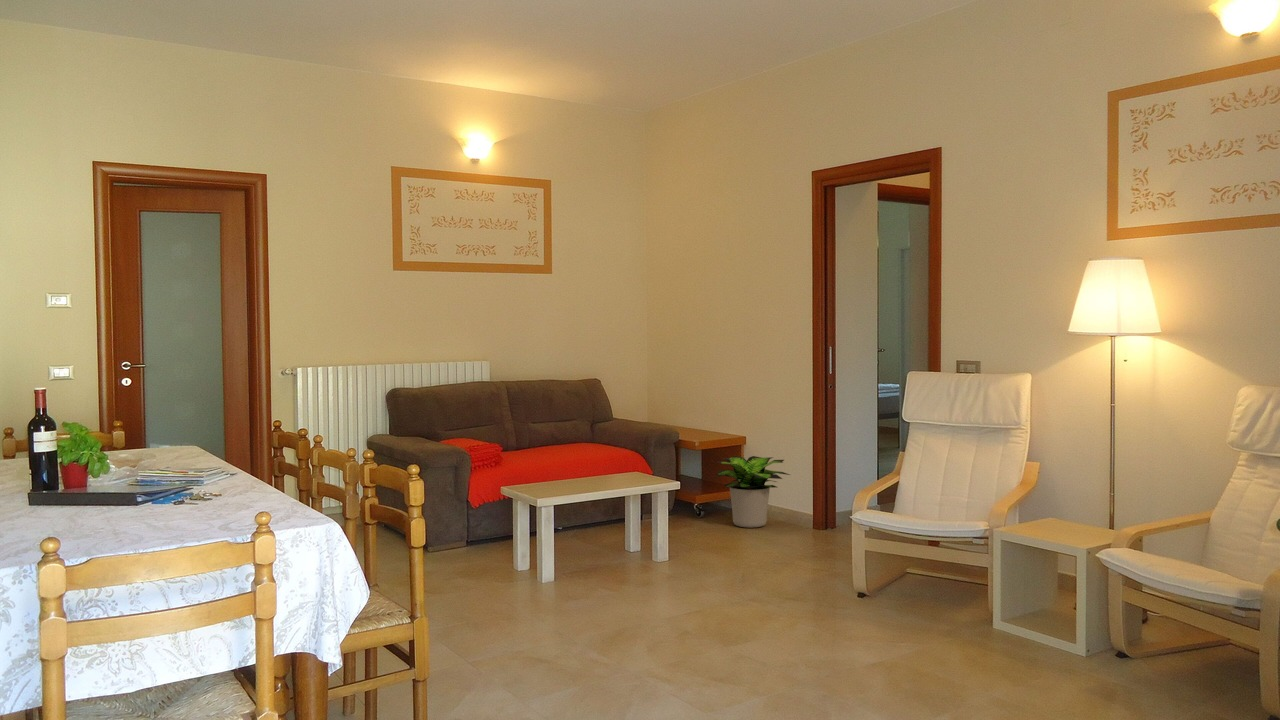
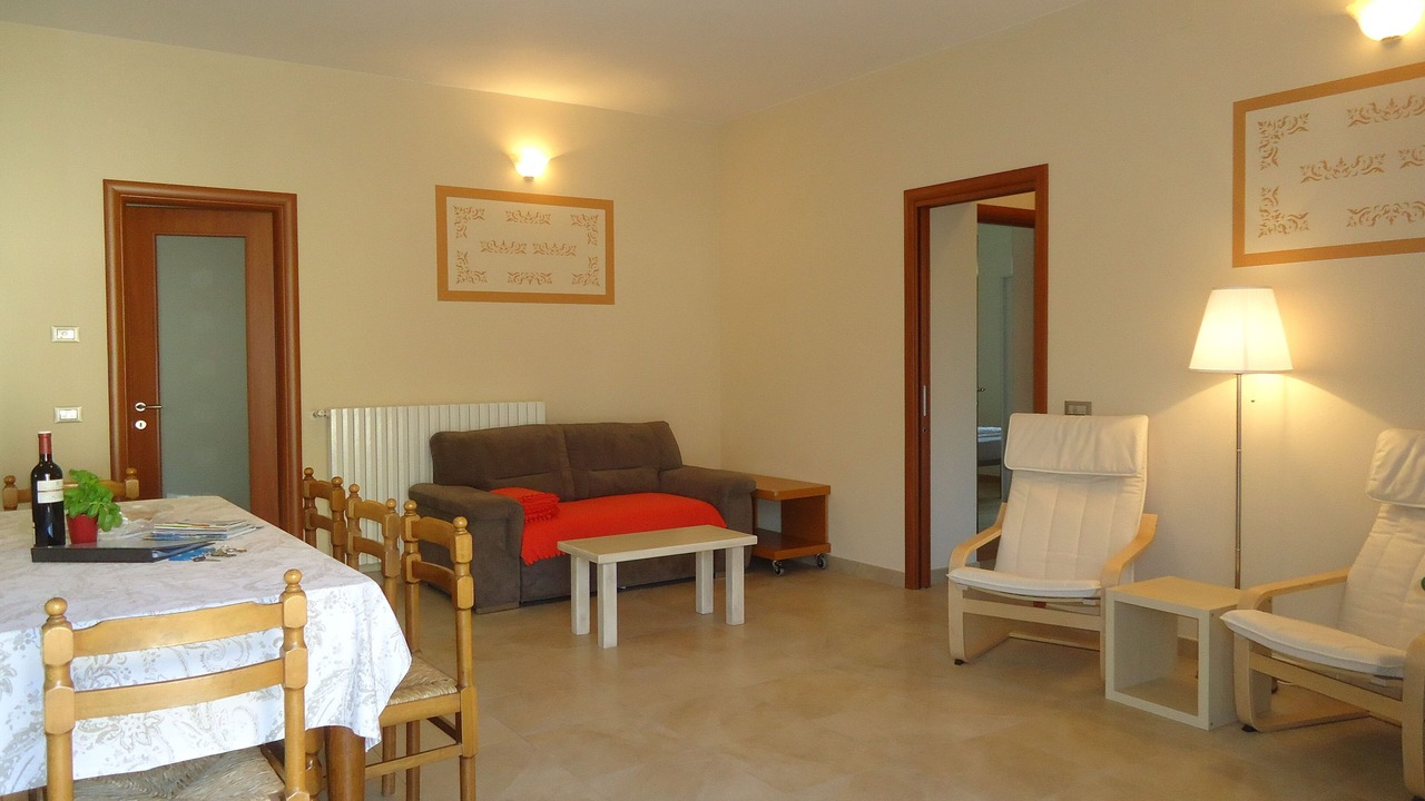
- potted plant [713,455,791,529]
